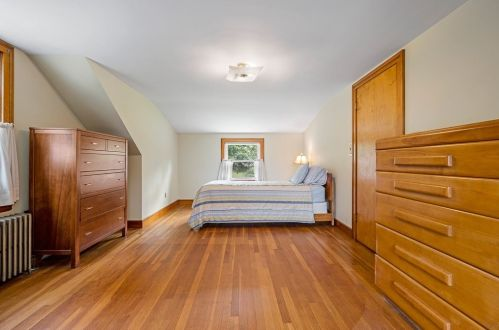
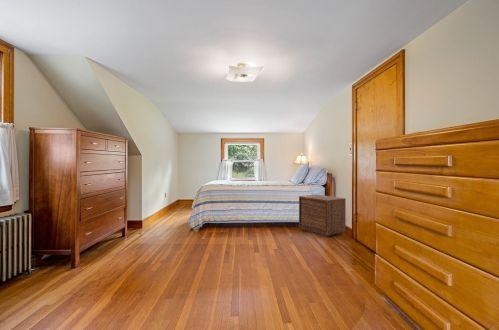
+ nightstand [298,194,347,238]
